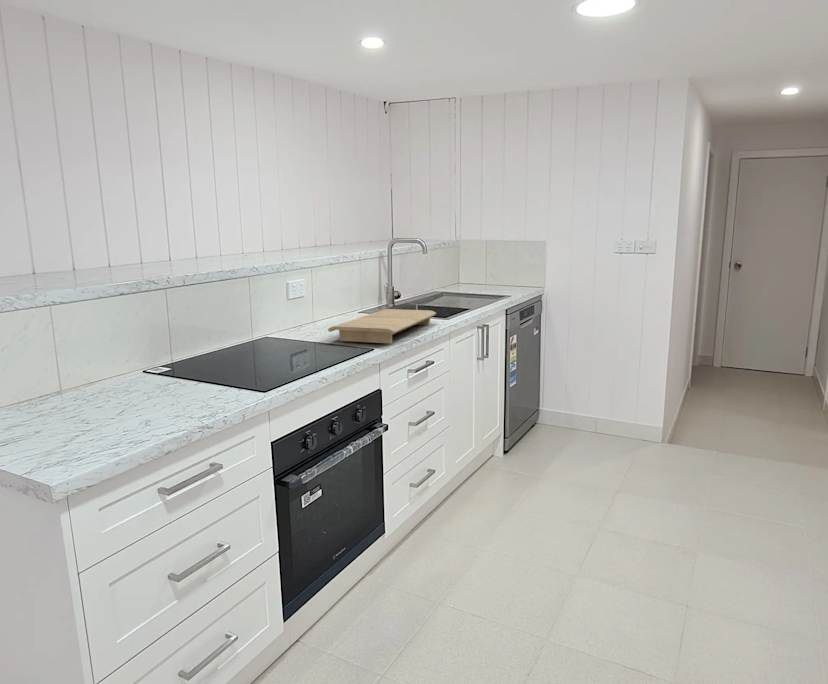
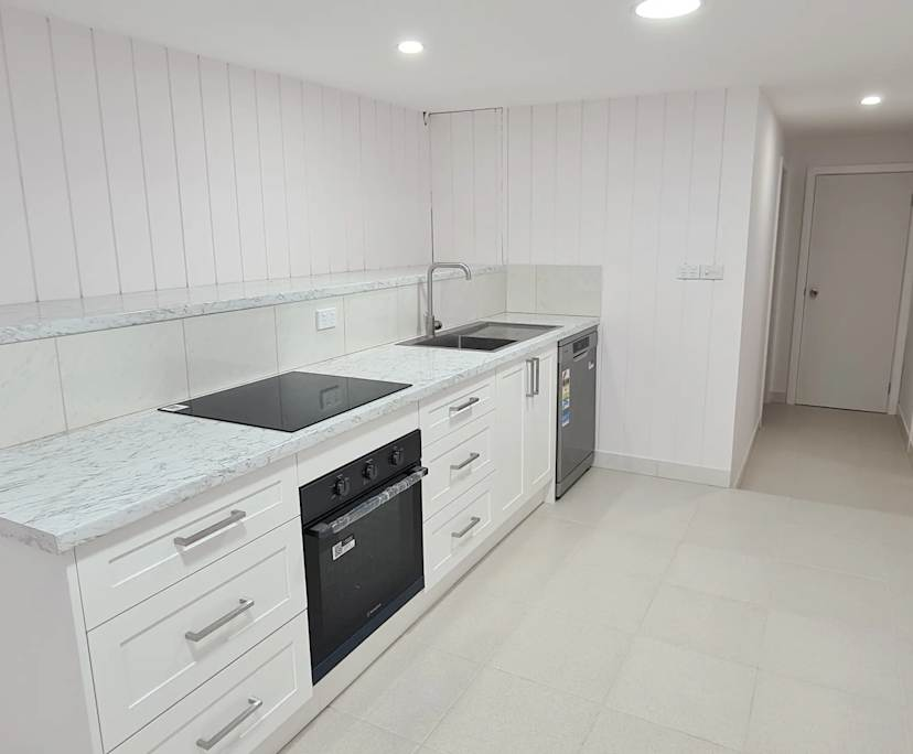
- cutting board [327,308,437,344]
